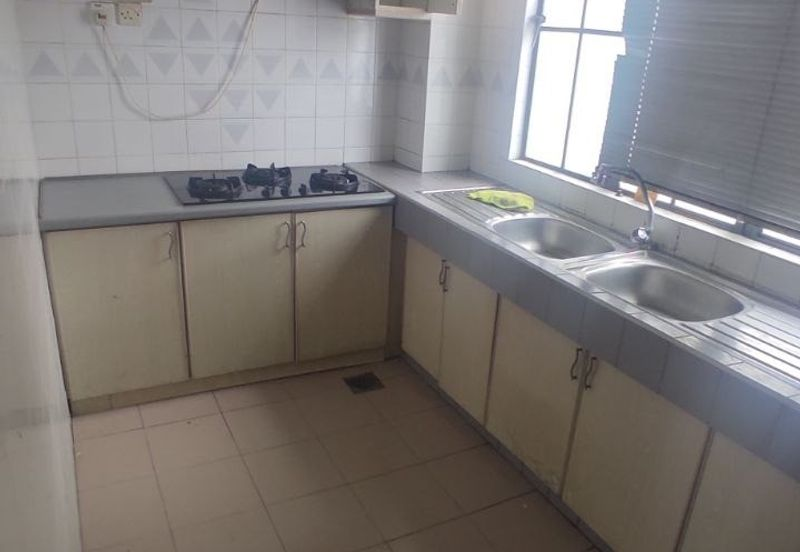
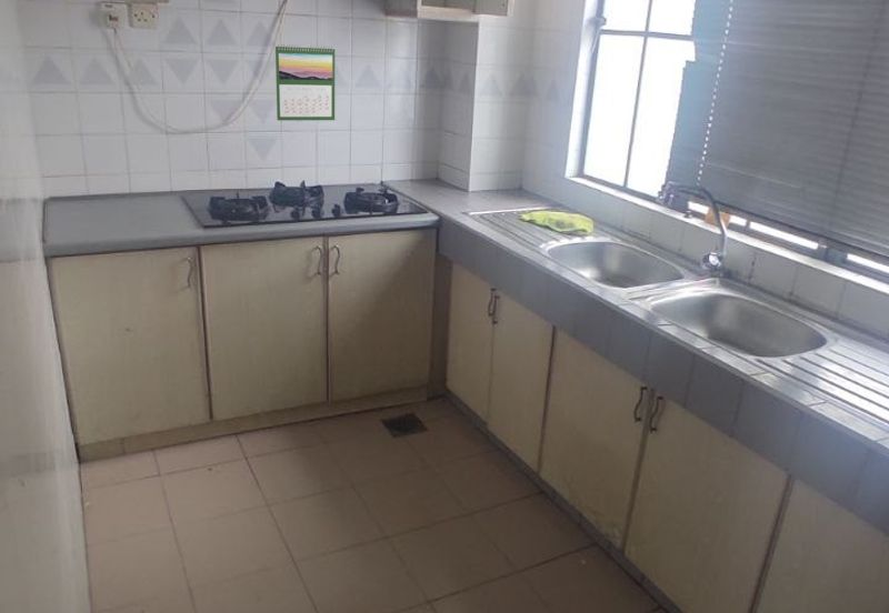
+ calendar [274,43,336,121]
